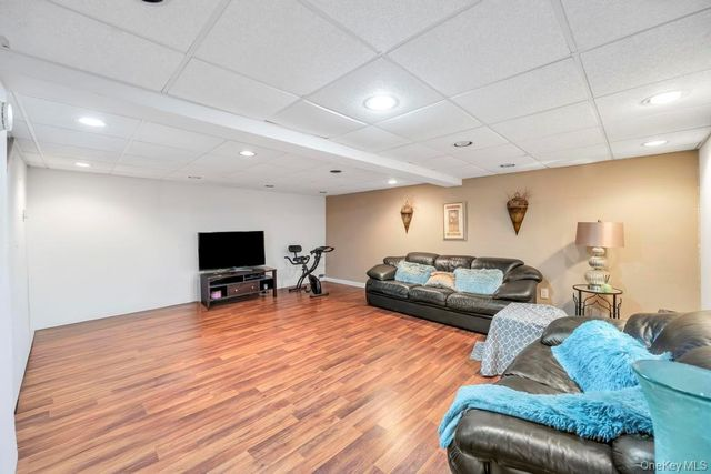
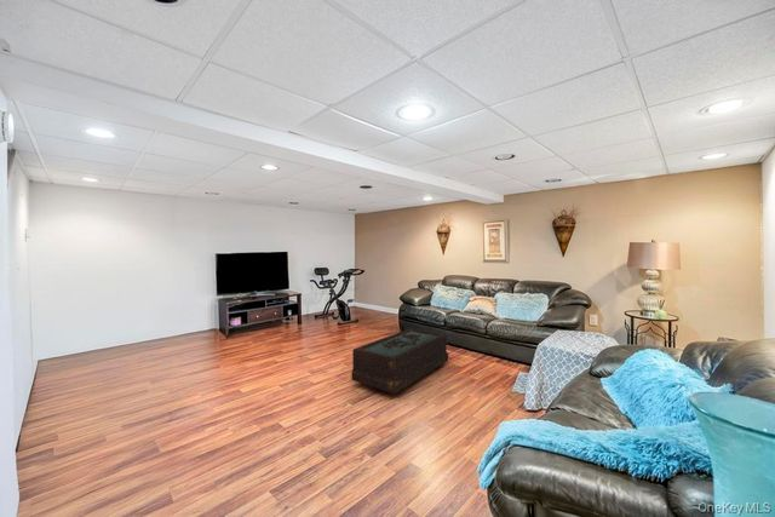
+ coffee table [350,328,449,395]
